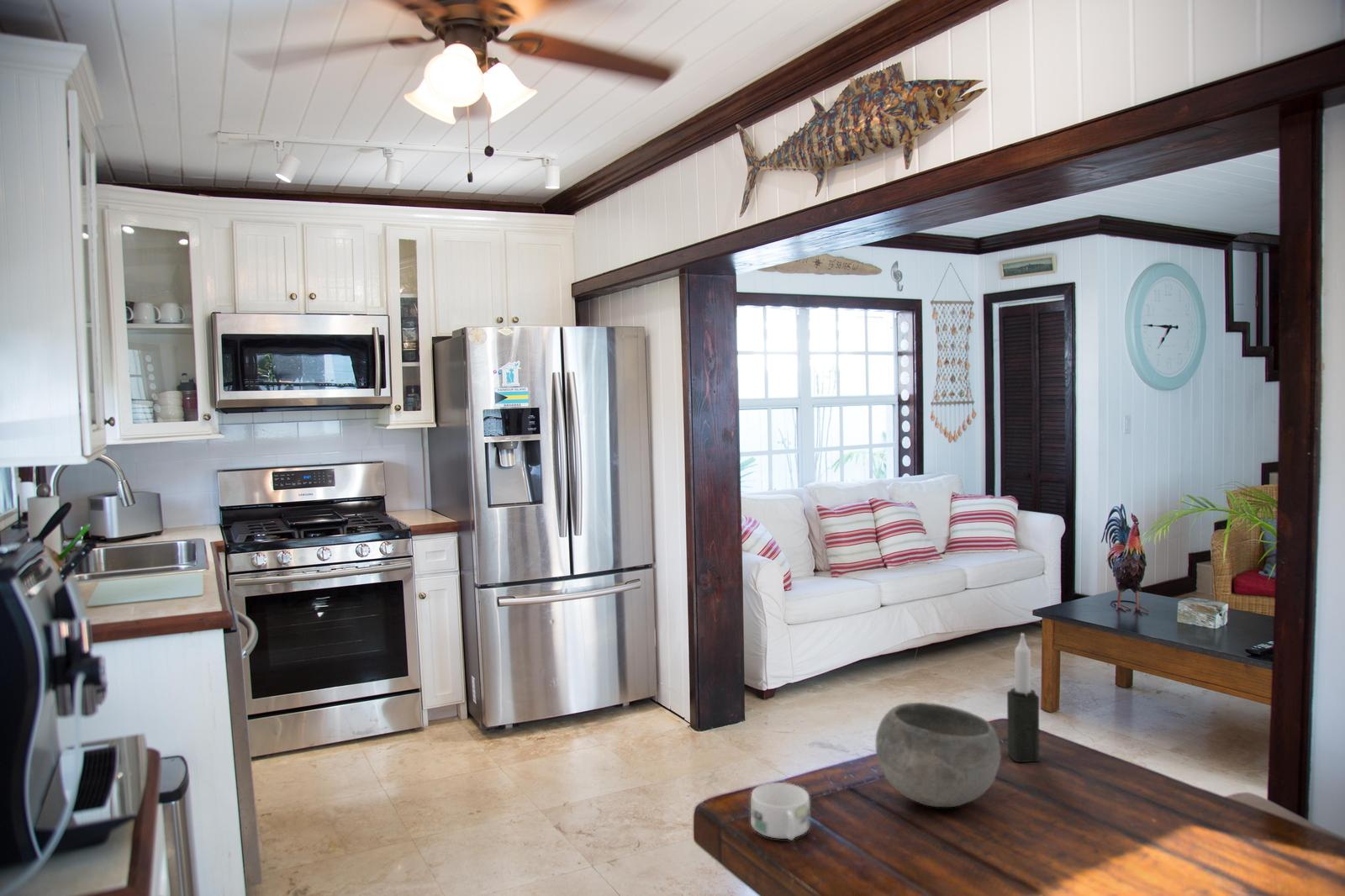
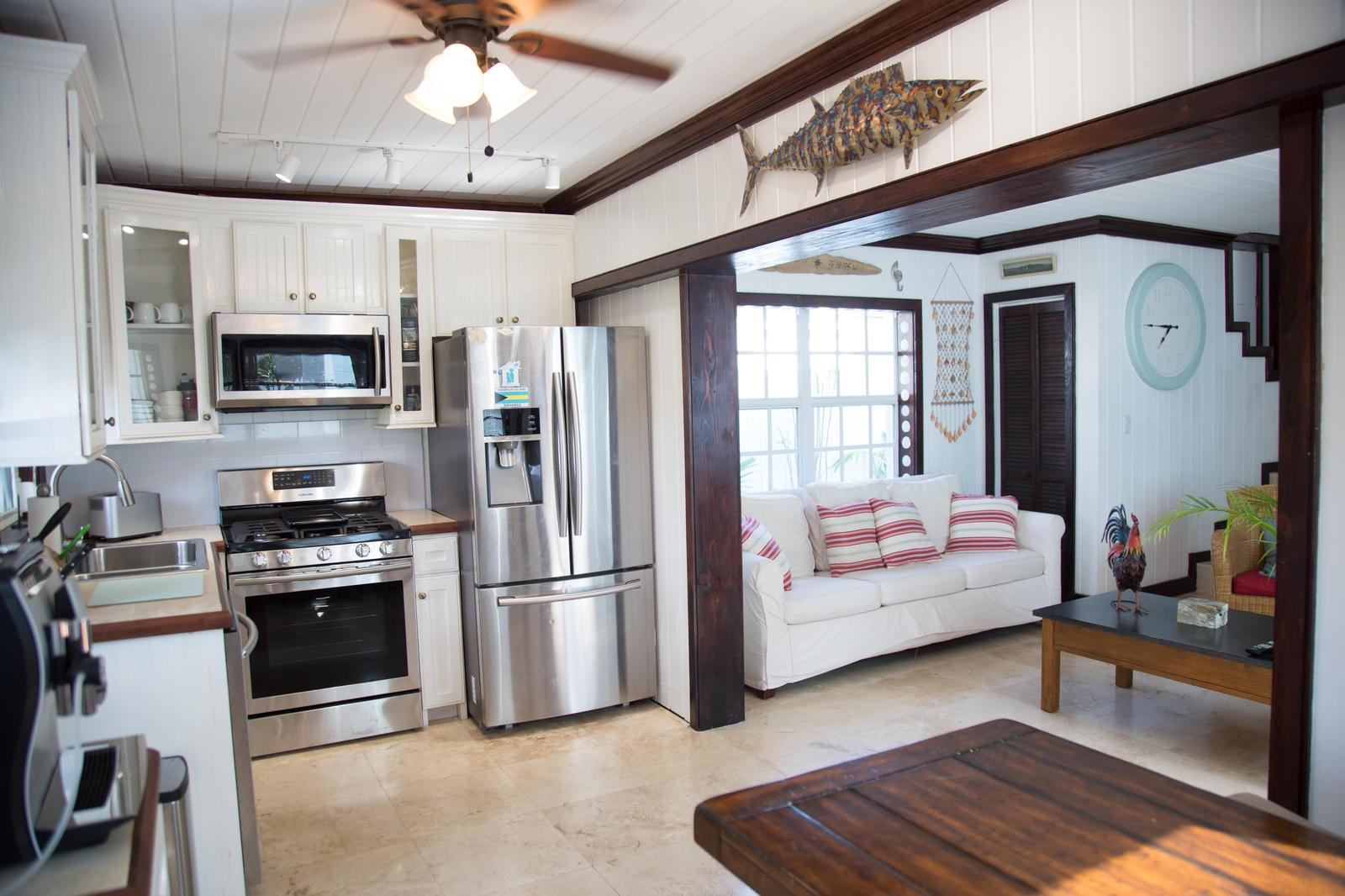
- bowl [875,702,1002,808]
- mug [750,782,810,841]
- candle [1006,632,1041,763]
